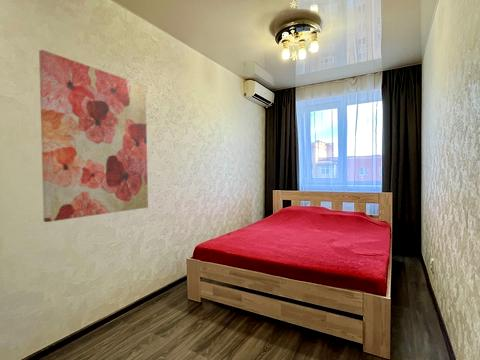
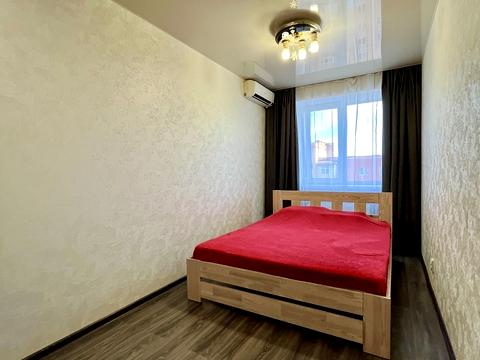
- wall art [38,49,149,223]
